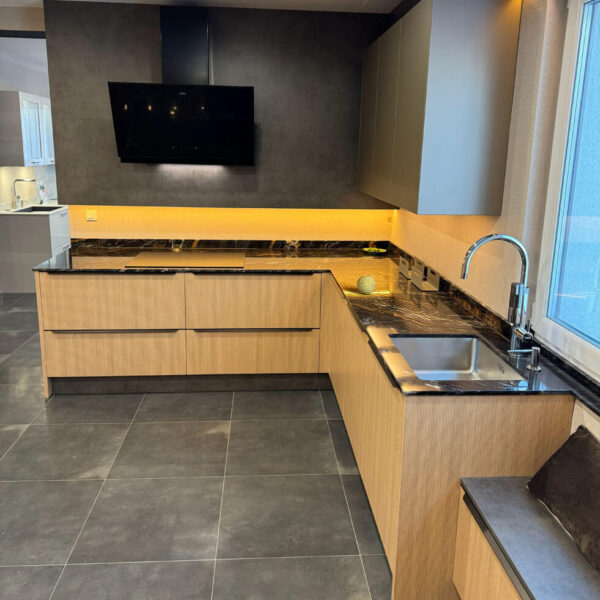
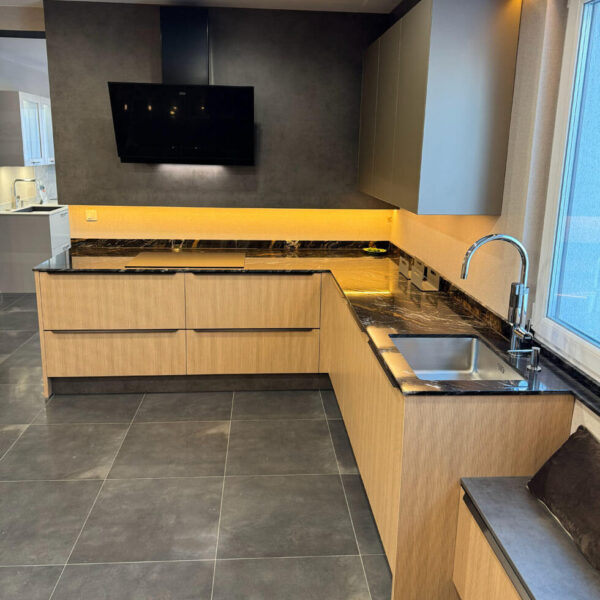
- fruit [356,275,376,295]
